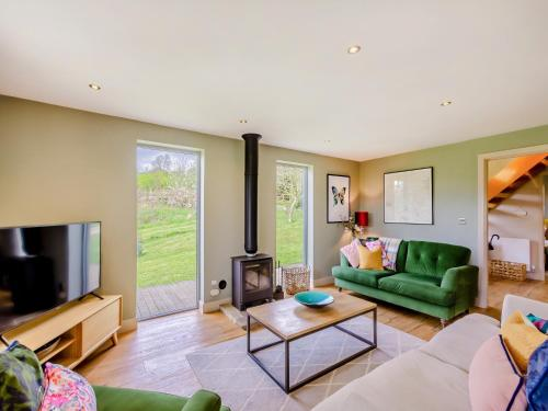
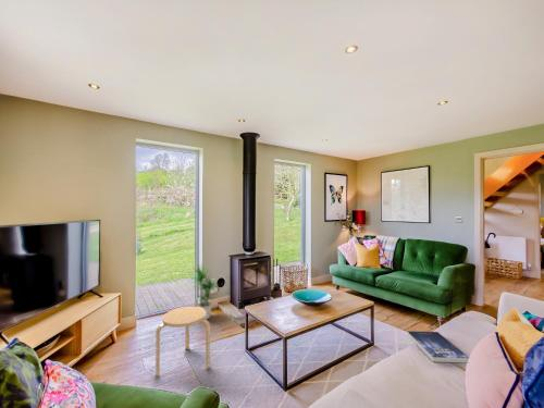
+ potted plant [185,263,222,320]
+ stool [154,306,211,378]
+ book [406,330,470,363]
